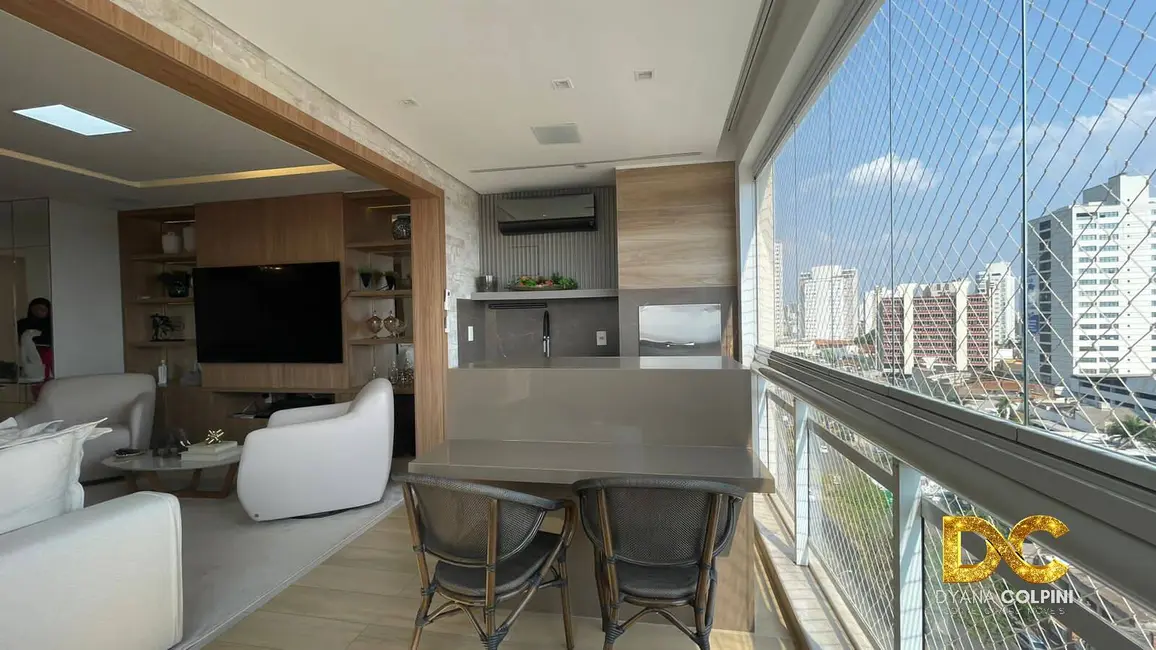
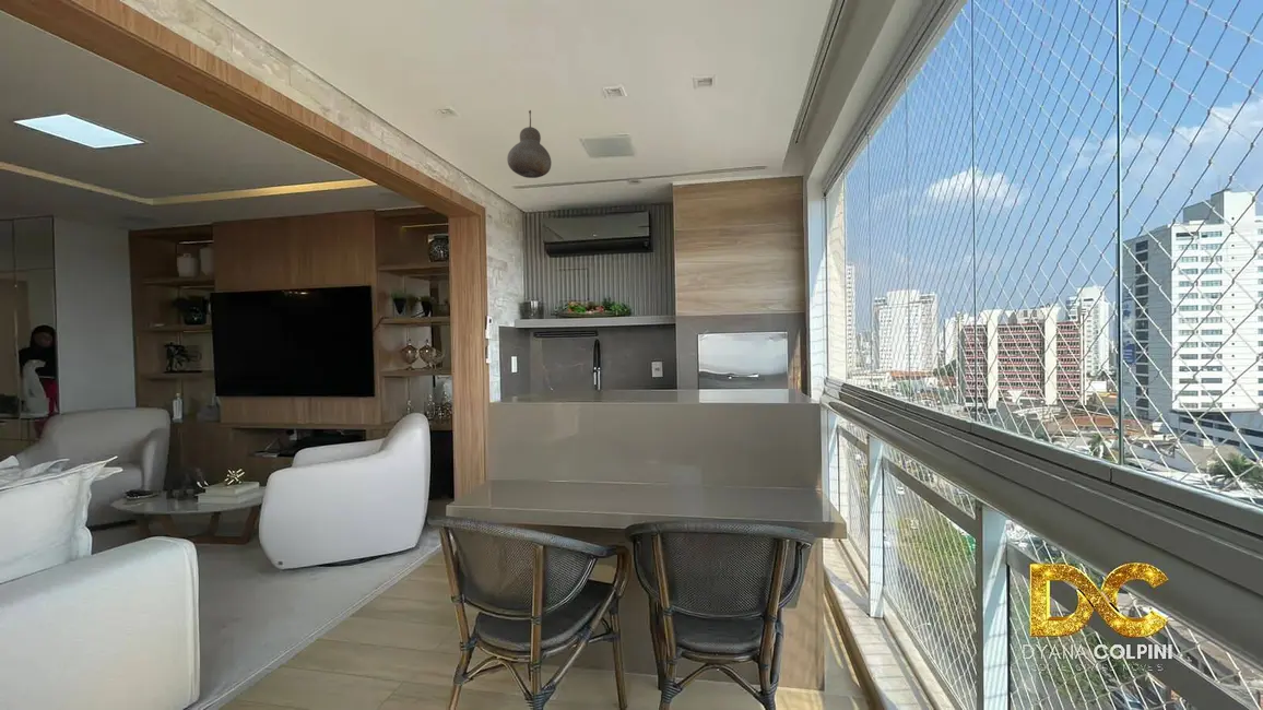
+ pendant light [506,109,553,179]
